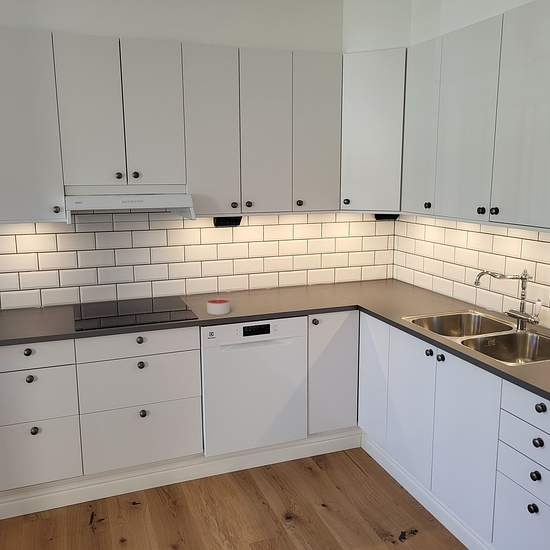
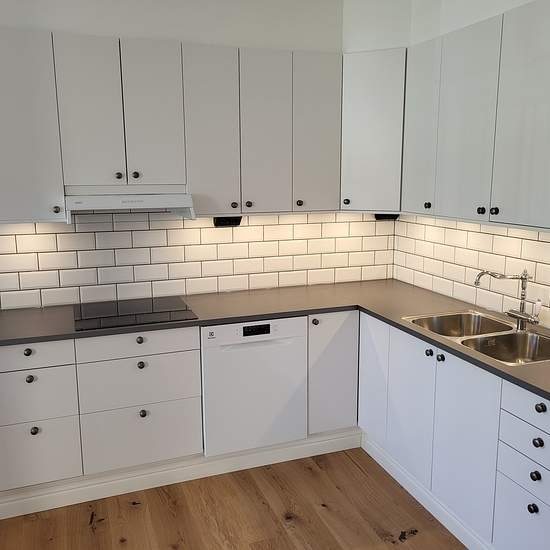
- candle [206,297,231,316]
